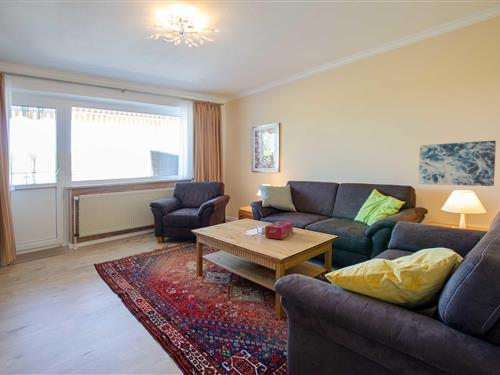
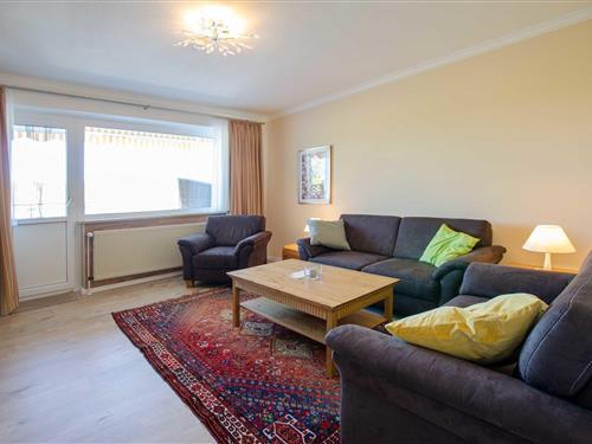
- tissue box [264,221,294,240]
- wall art [418,140,497,187]
